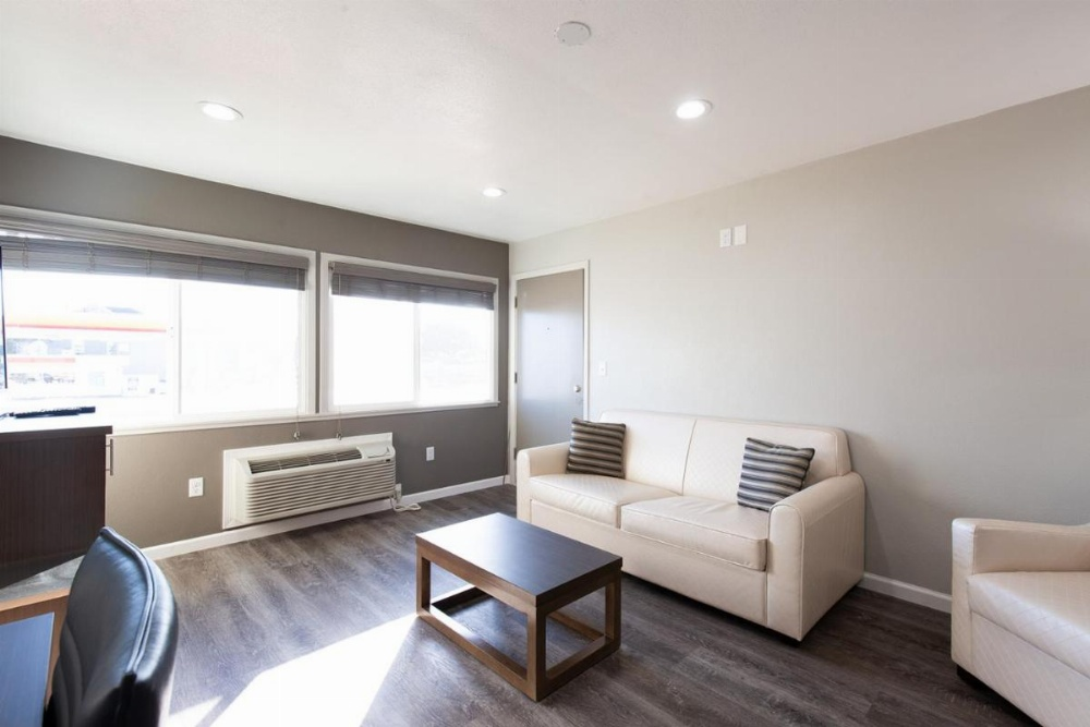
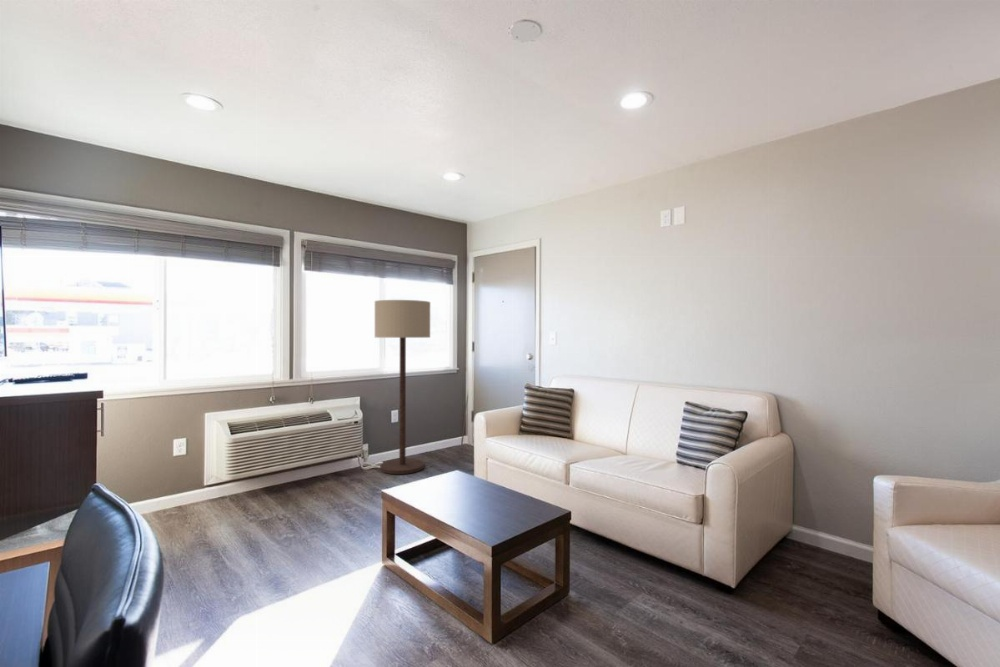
+ floor lamp [374,299,431,475]
